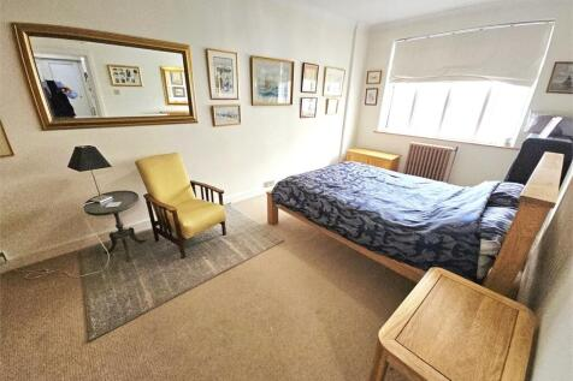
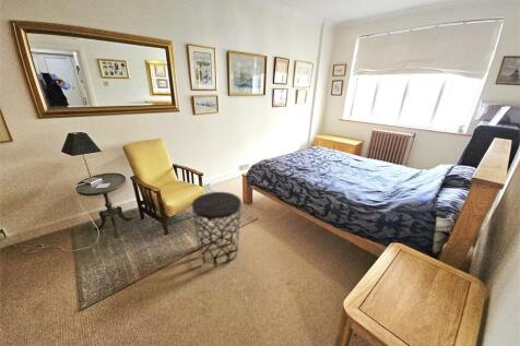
+ side table [191,191,243,269]
